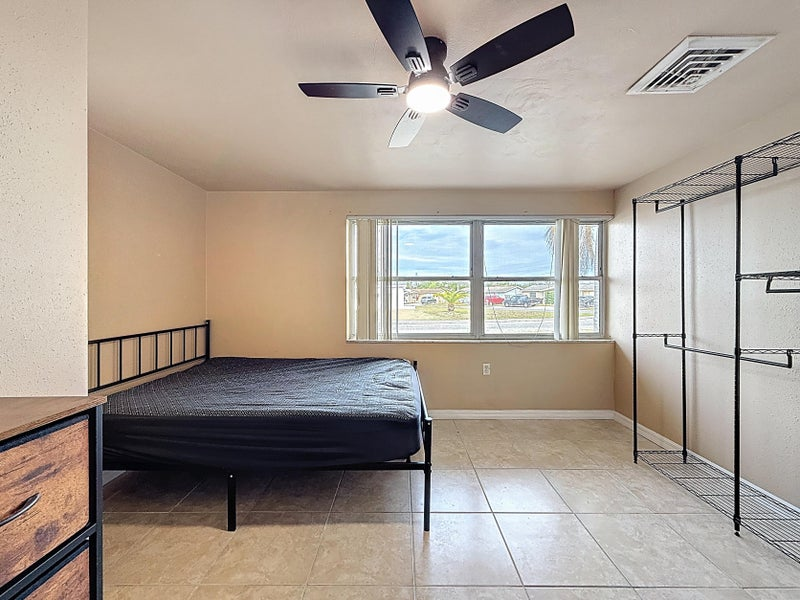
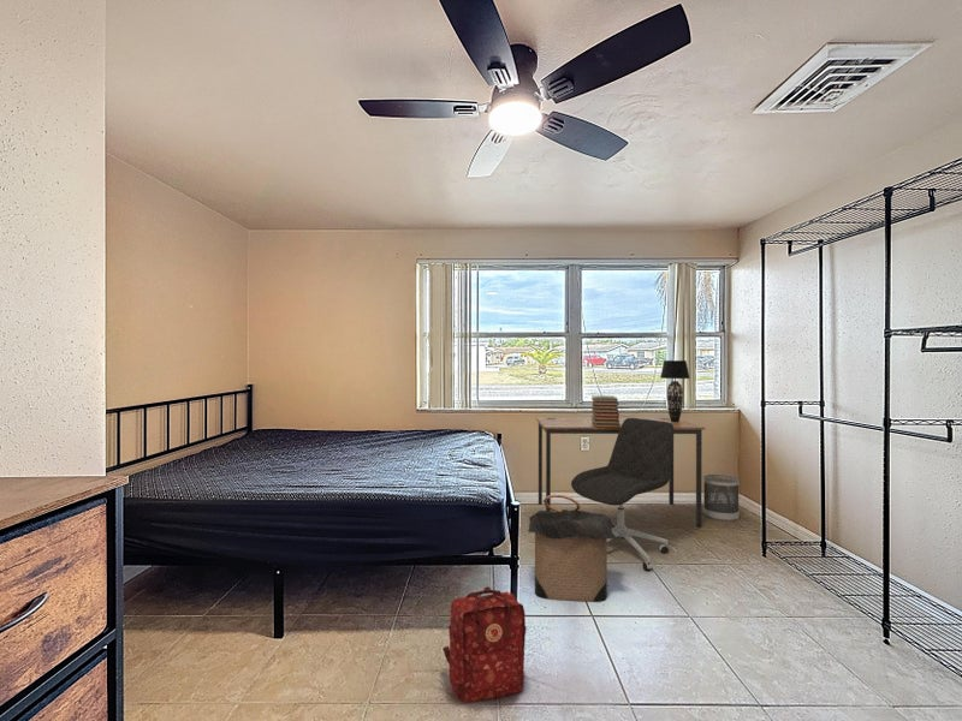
+ table lamp [659,359,691,422]
+ desk [535,417,706,528]
+ wastebasket [702,473,741,523]
+ office chair [570,417,675,572]
+ backpack [441,585,528,704]
+ laundry hamper [527,494,617,603]
+ book stack [590,394,620,428]
